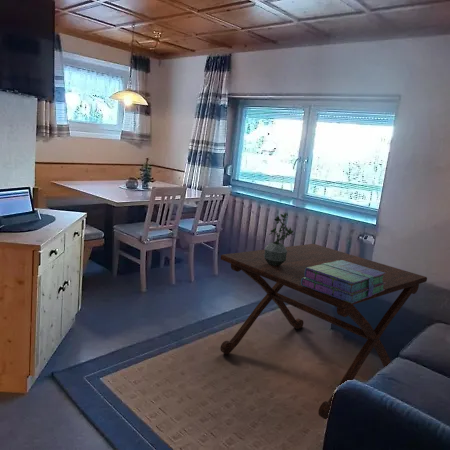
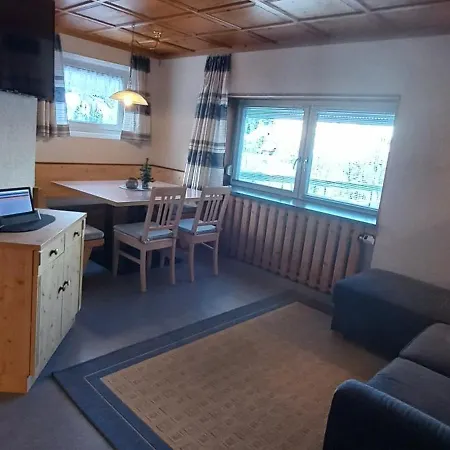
- side table [219,243,428,420]
- stack of books [301,260,386,304]
- potted plant [264,212,295,266]
